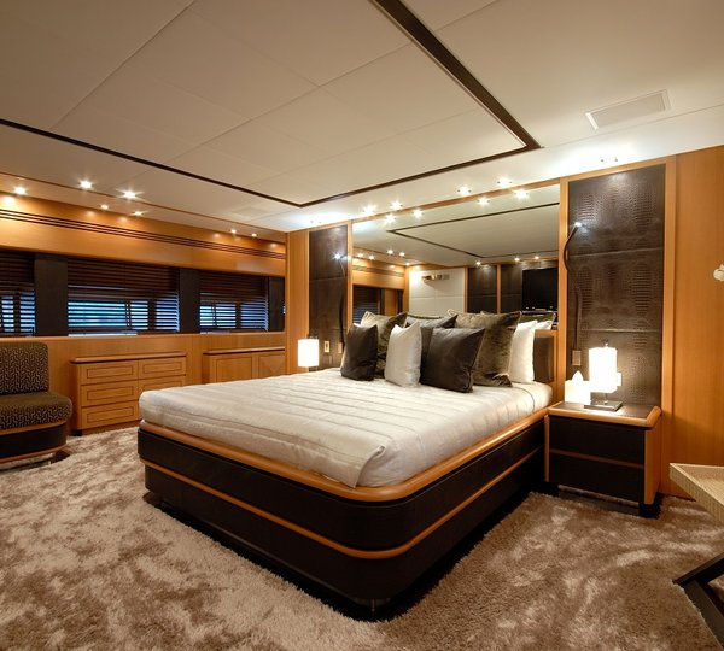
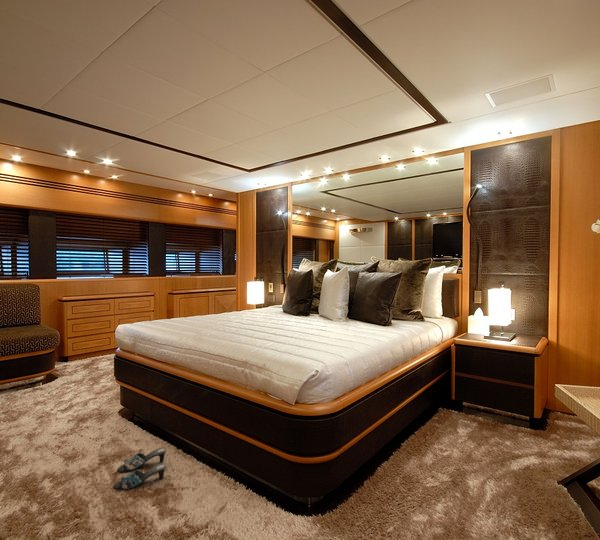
+ slippers [112,447,167,491]
